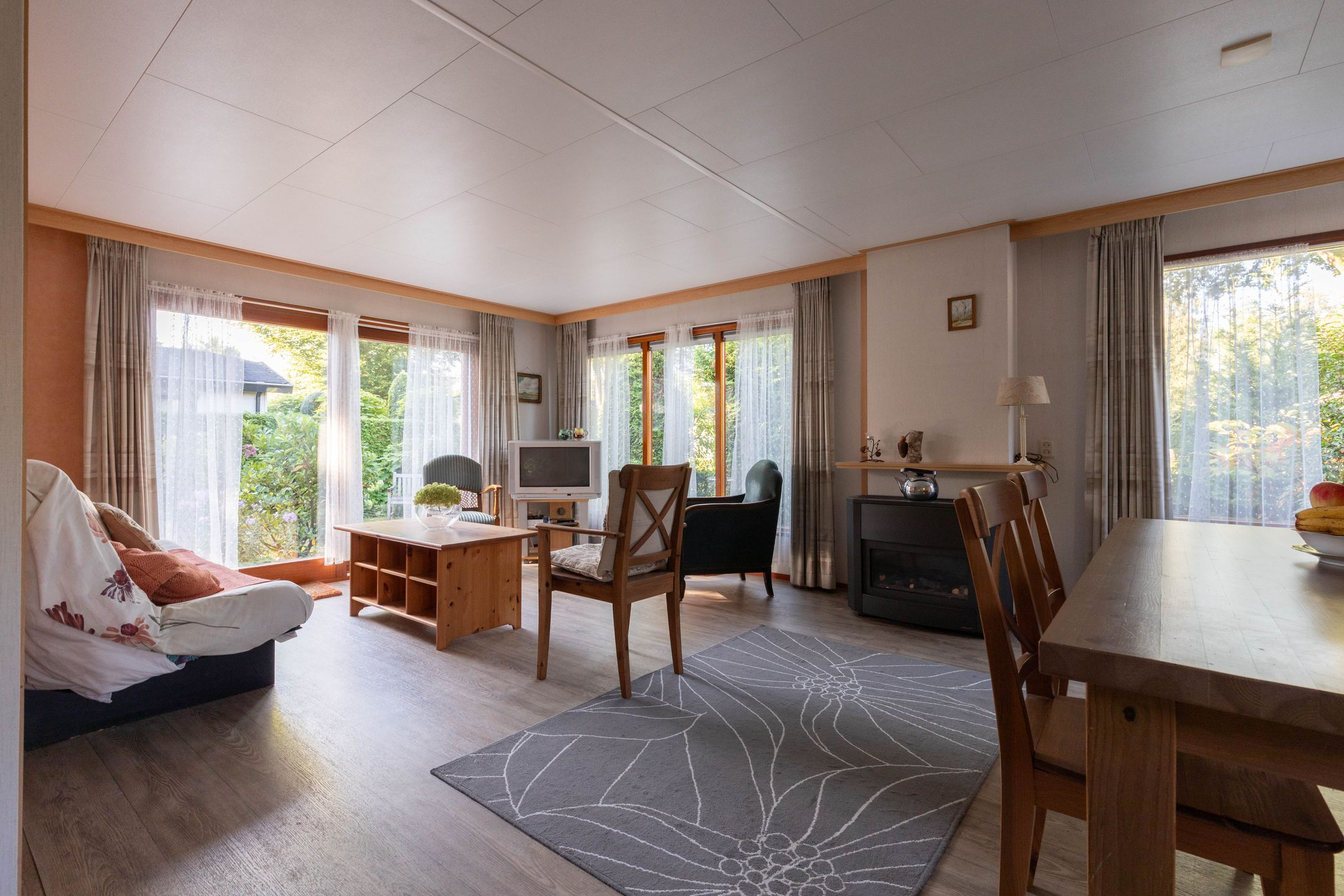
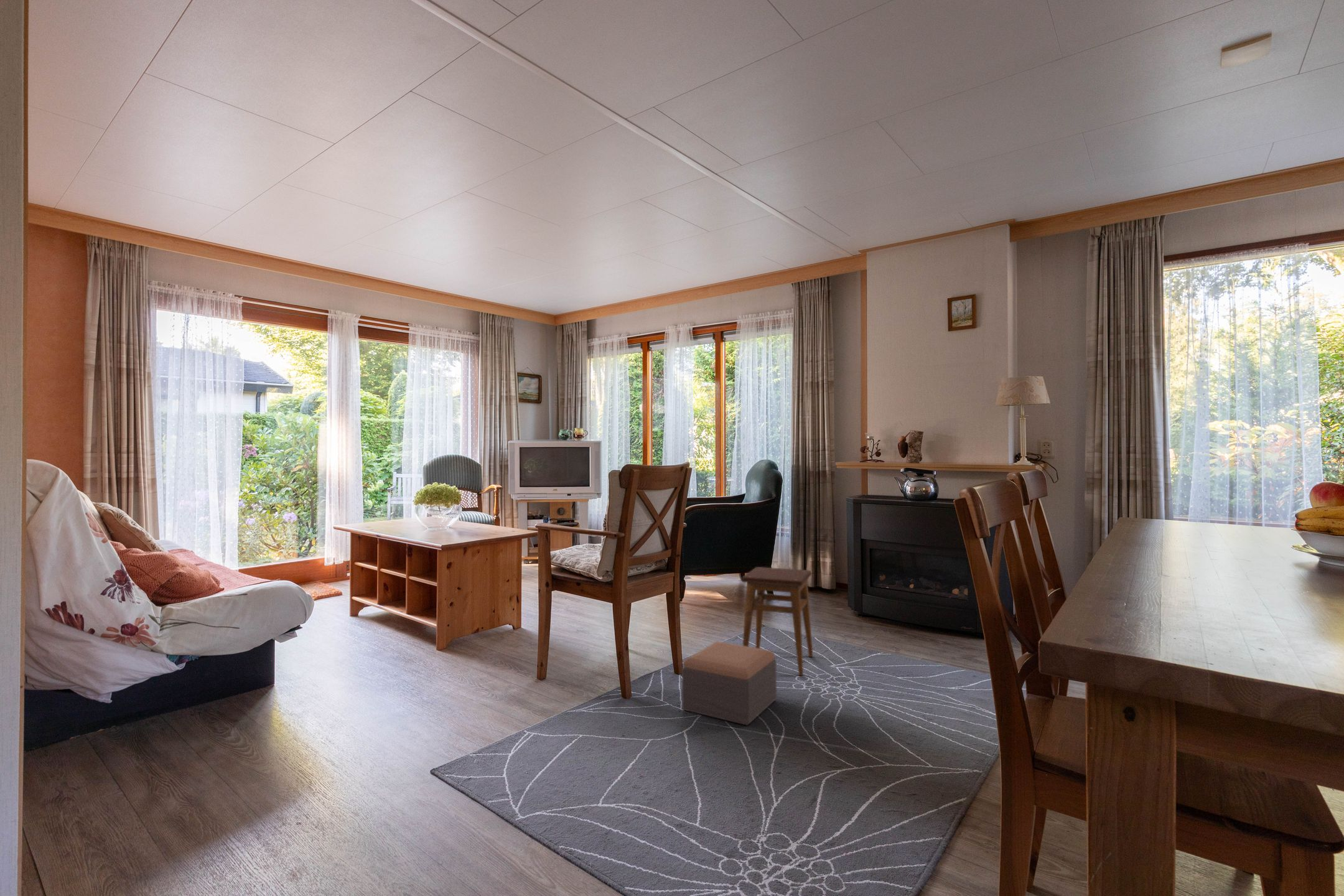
+ stool [741,566,813,676]
+ footstool [681,641,777,726]
